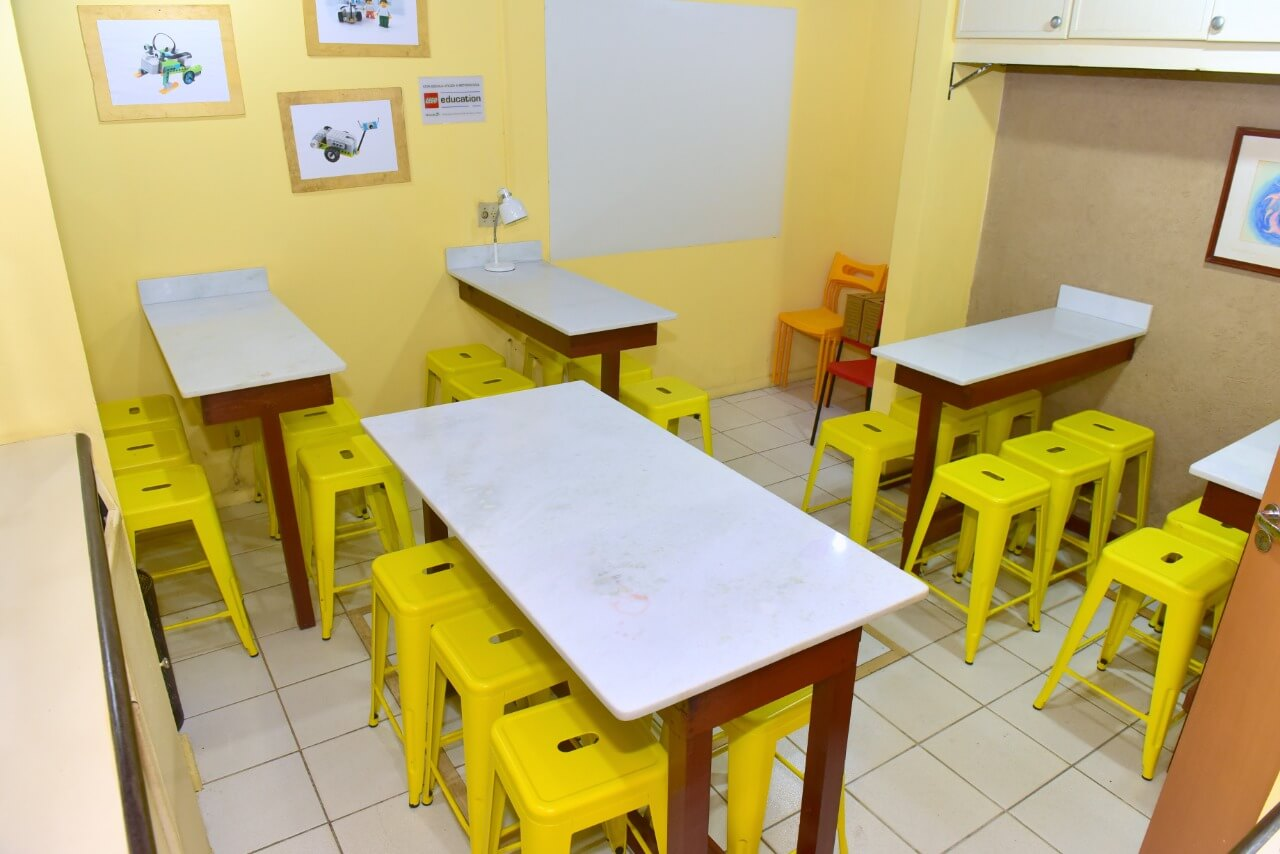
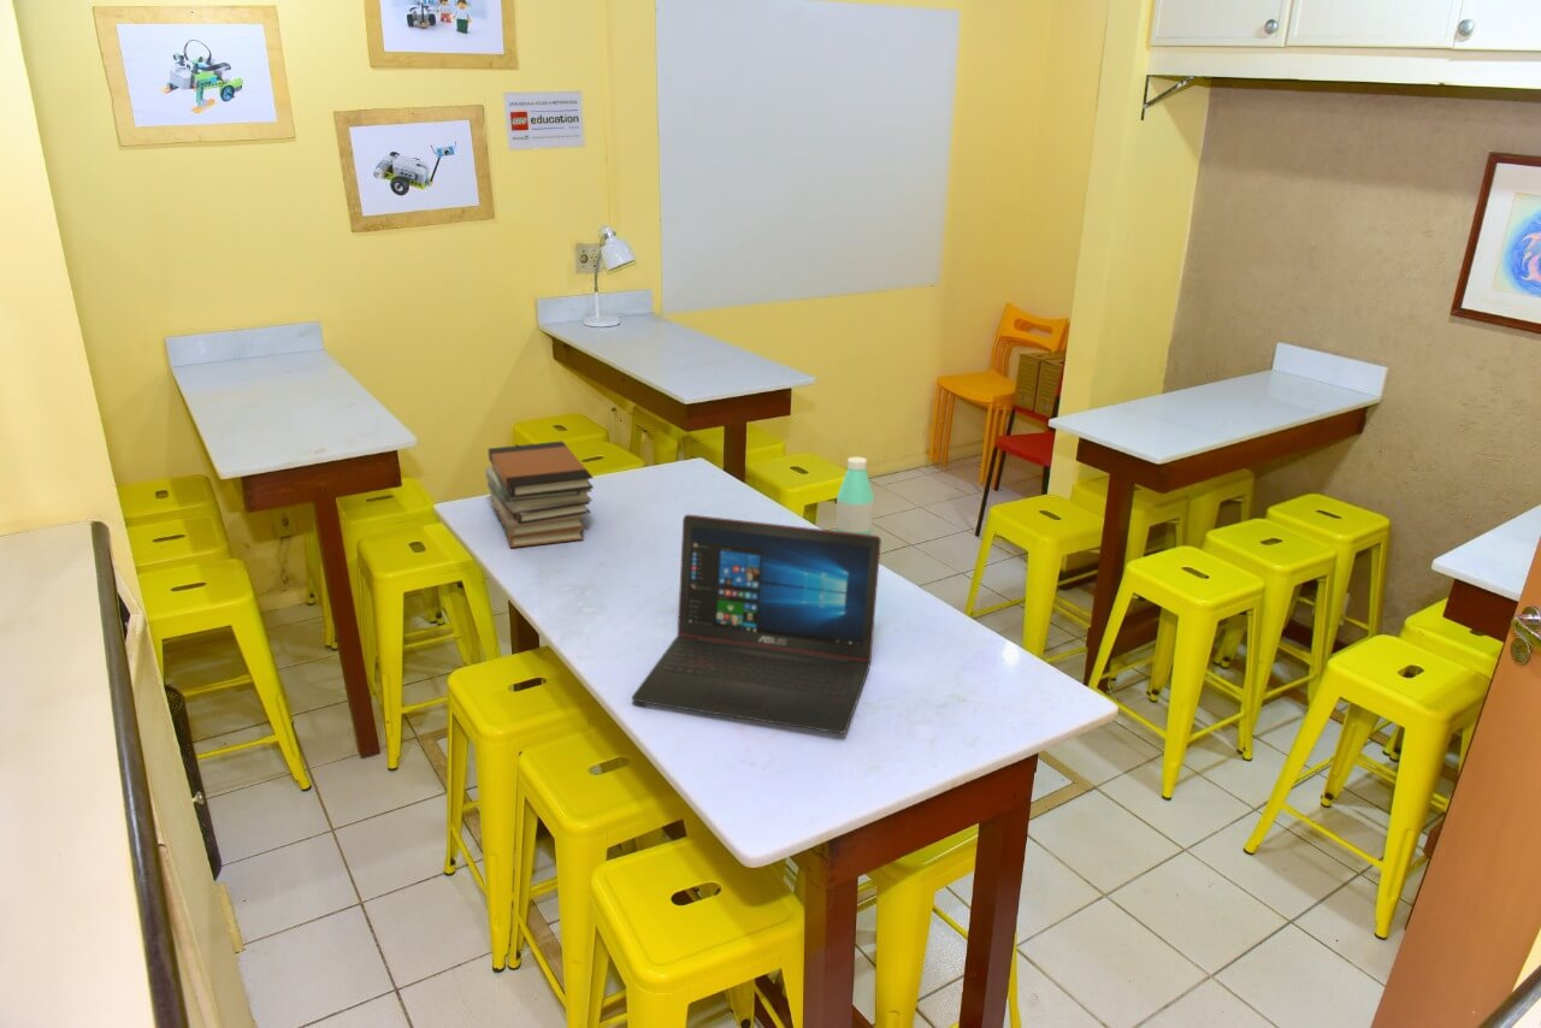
+ laptop [631,513,882,734]
+ water bottle [834,456,875,534]
+ book stack [484,439,595,549]
